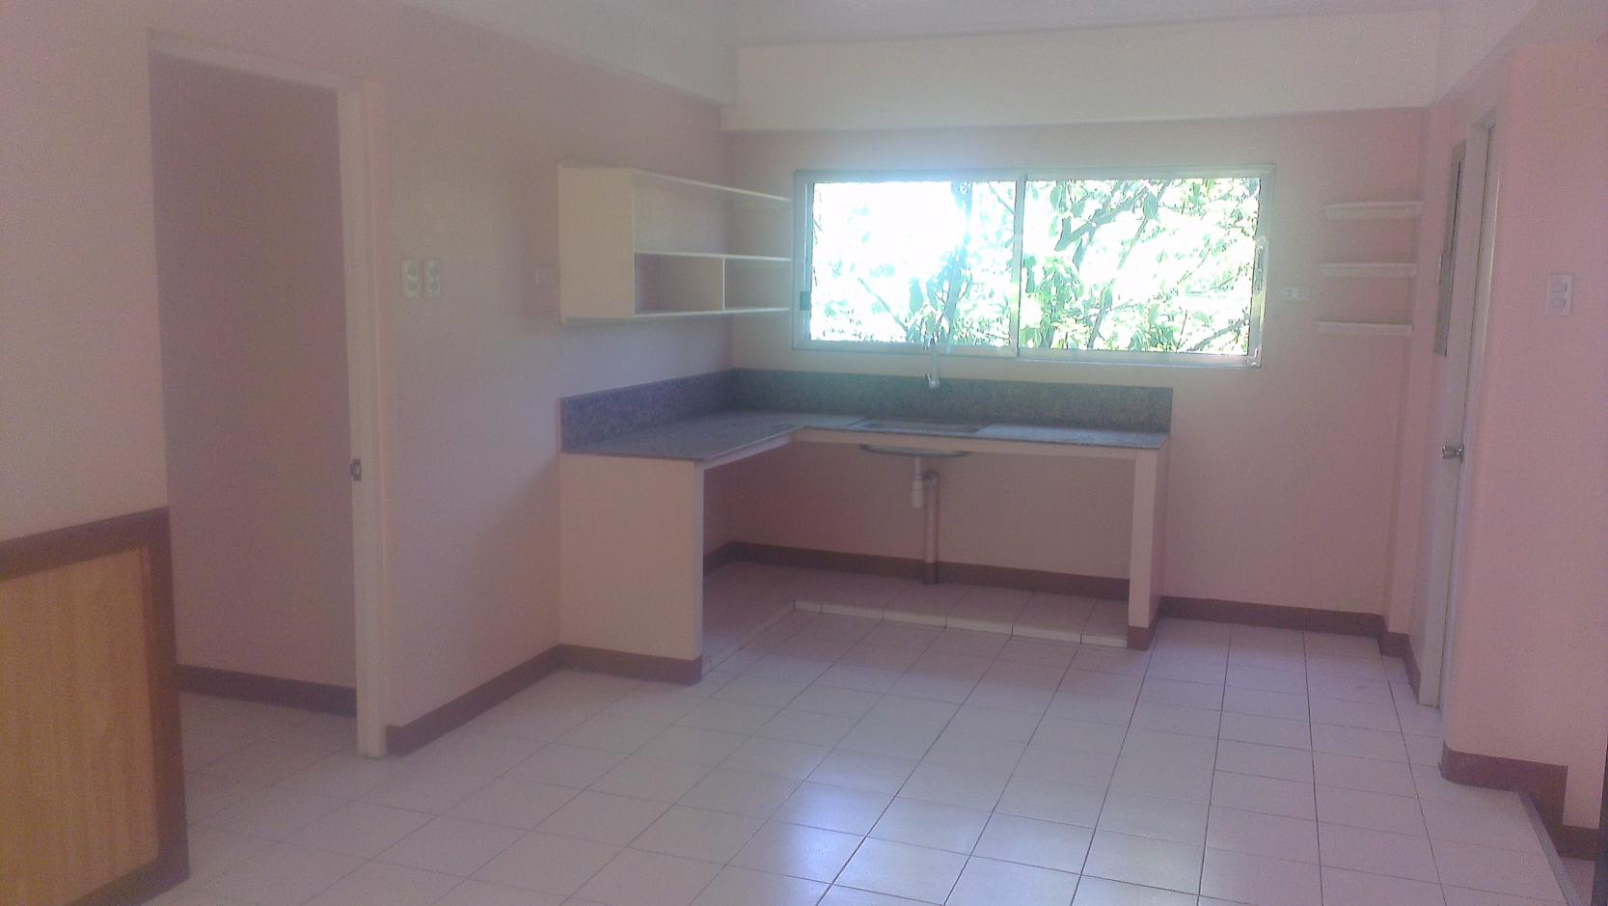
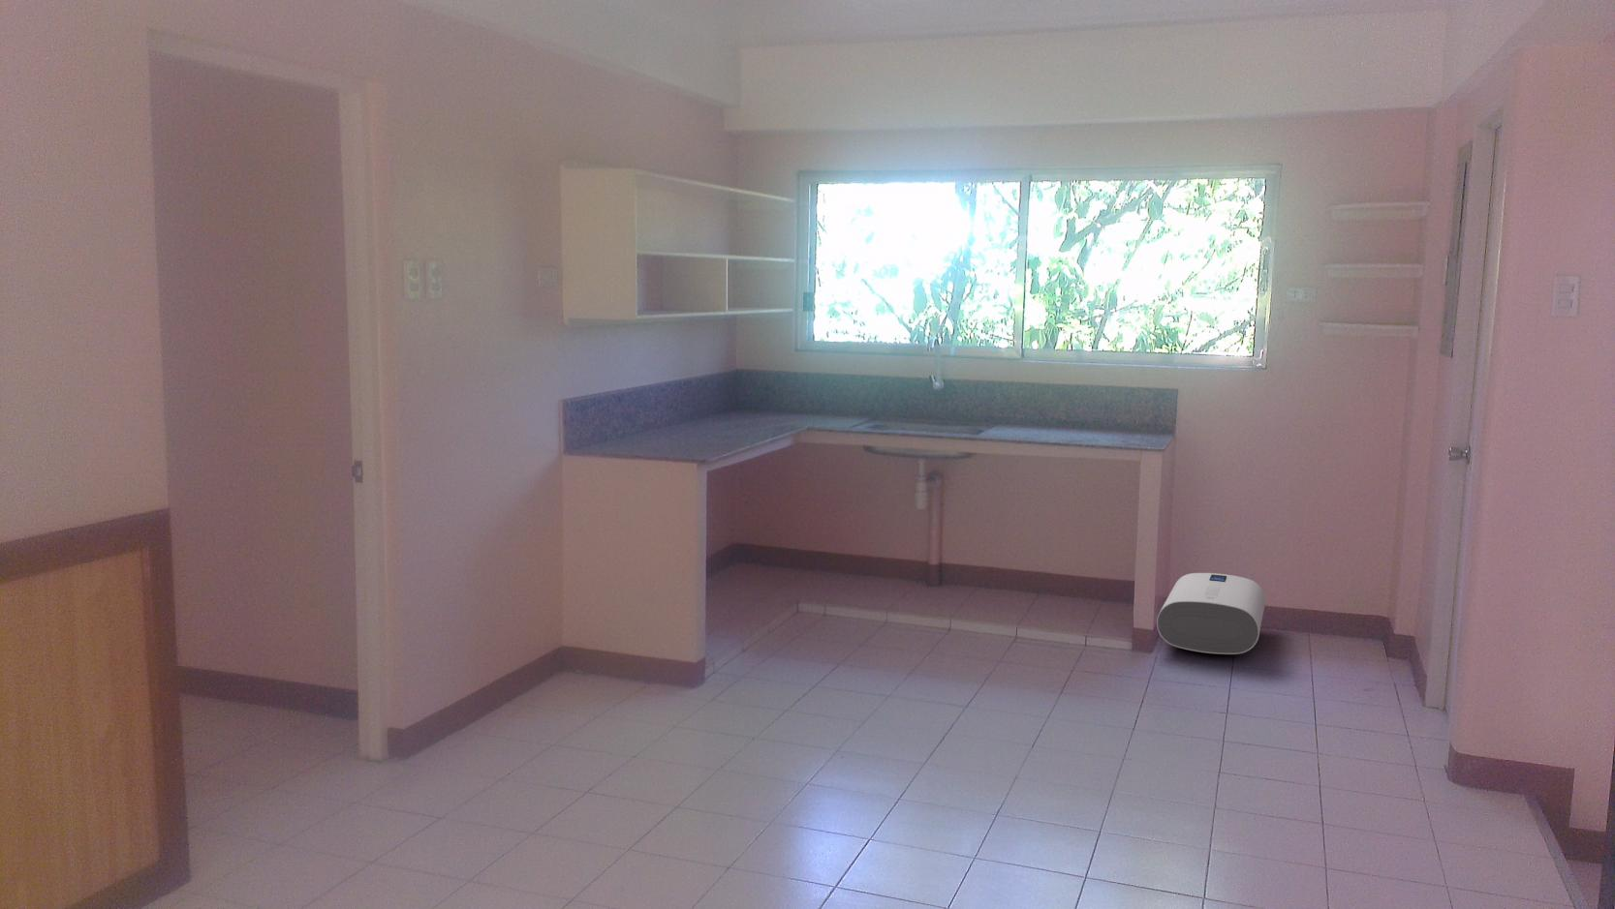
+ water heater [1156,572,1267,655]
